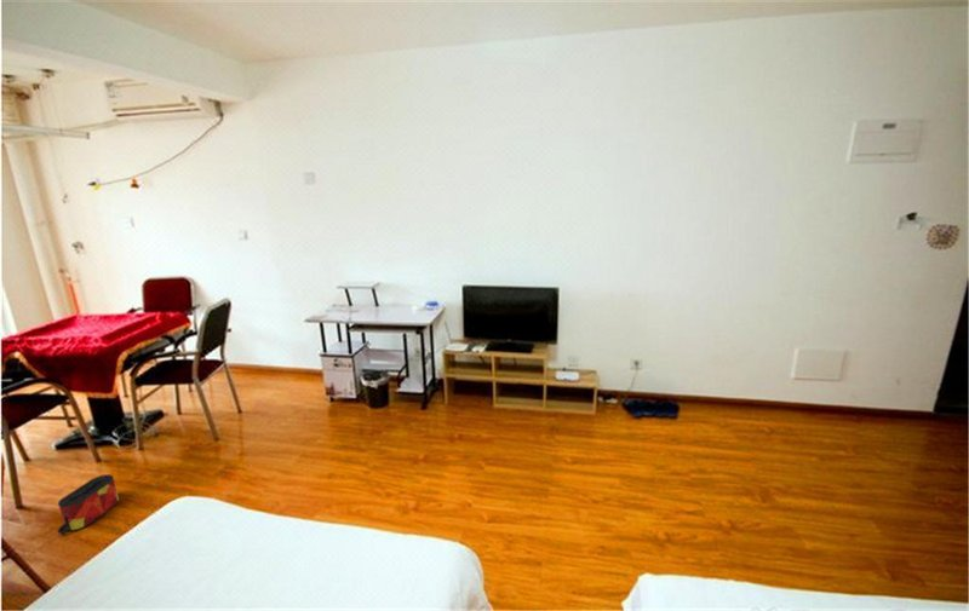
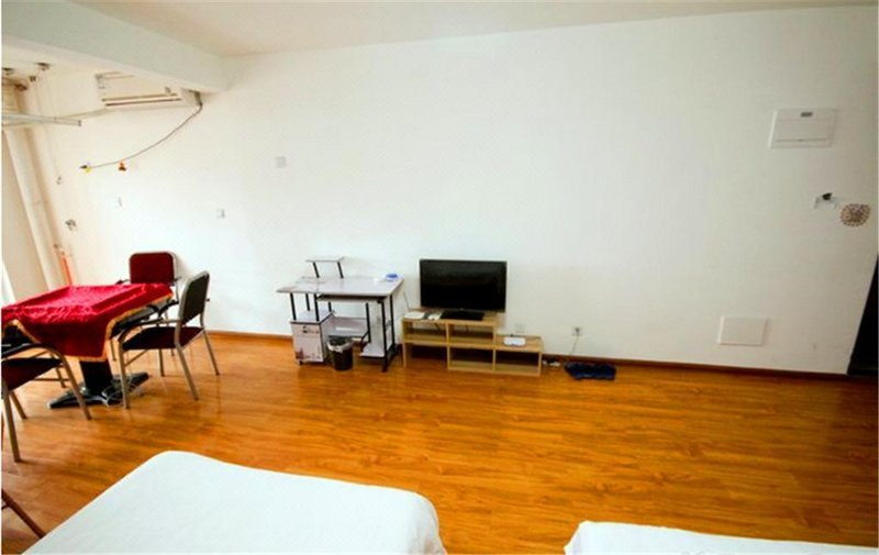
- bag [57,473,120,535]
